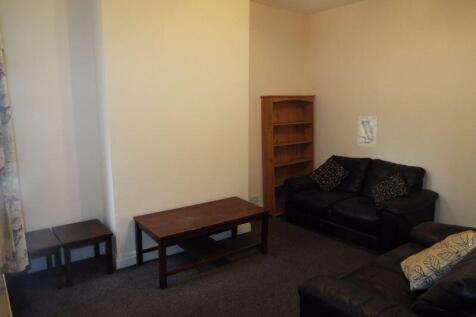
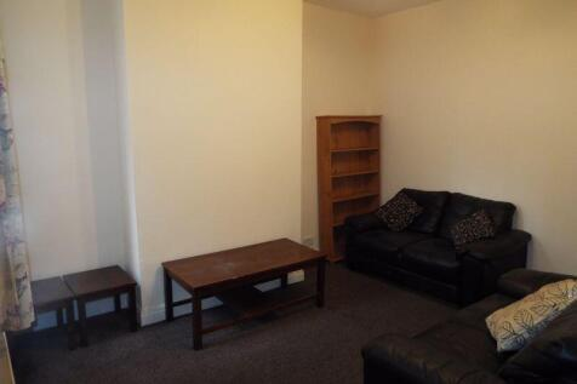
- wall art [357,115,379,148]
